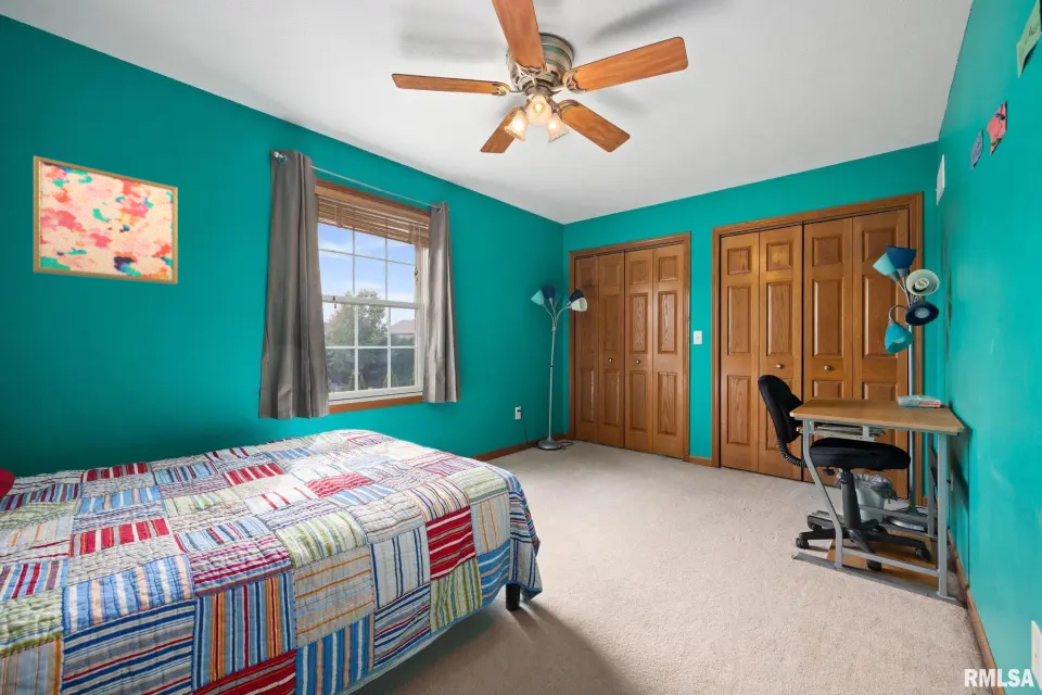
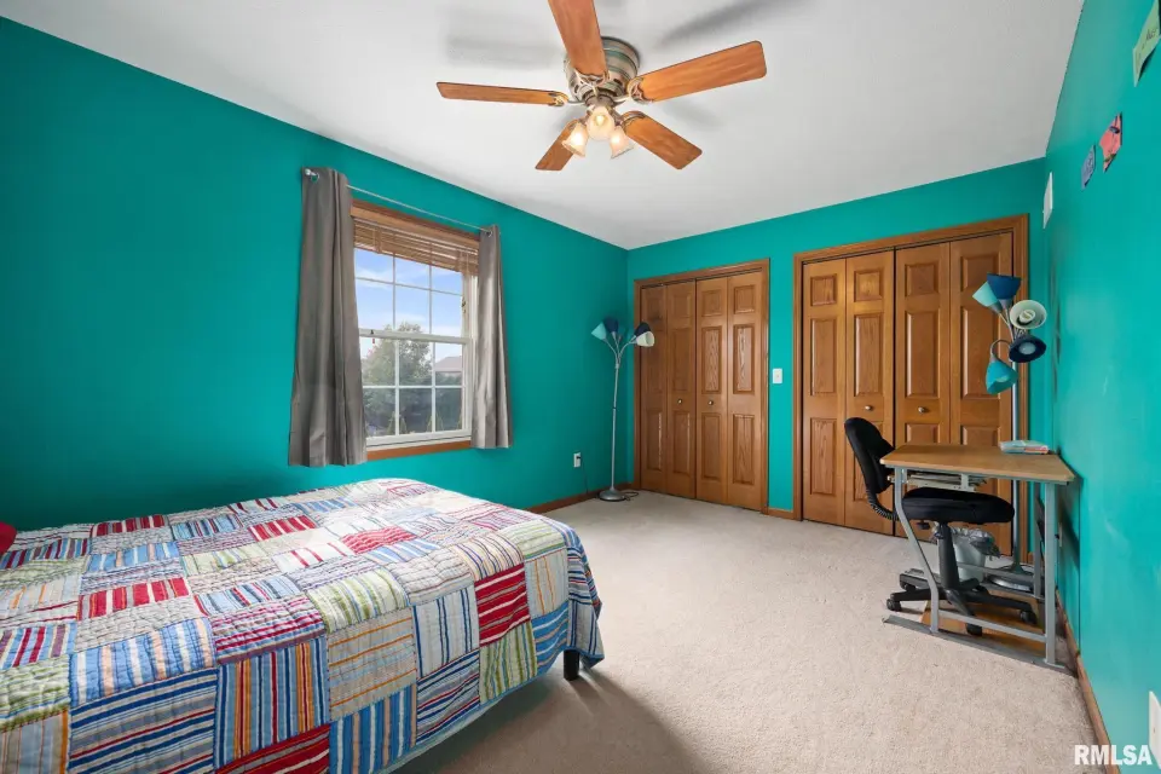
- wall art [33,154,179,286]
